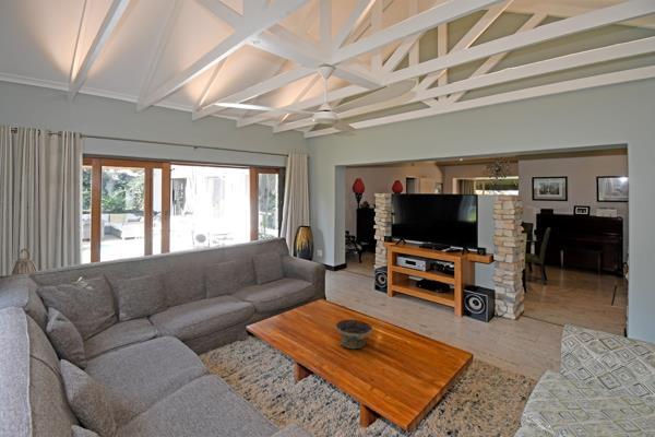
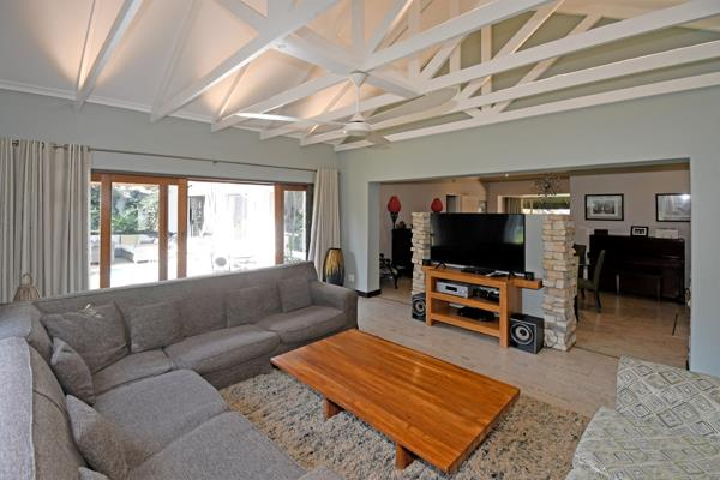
- decorative bowl [335,319,373,350]
